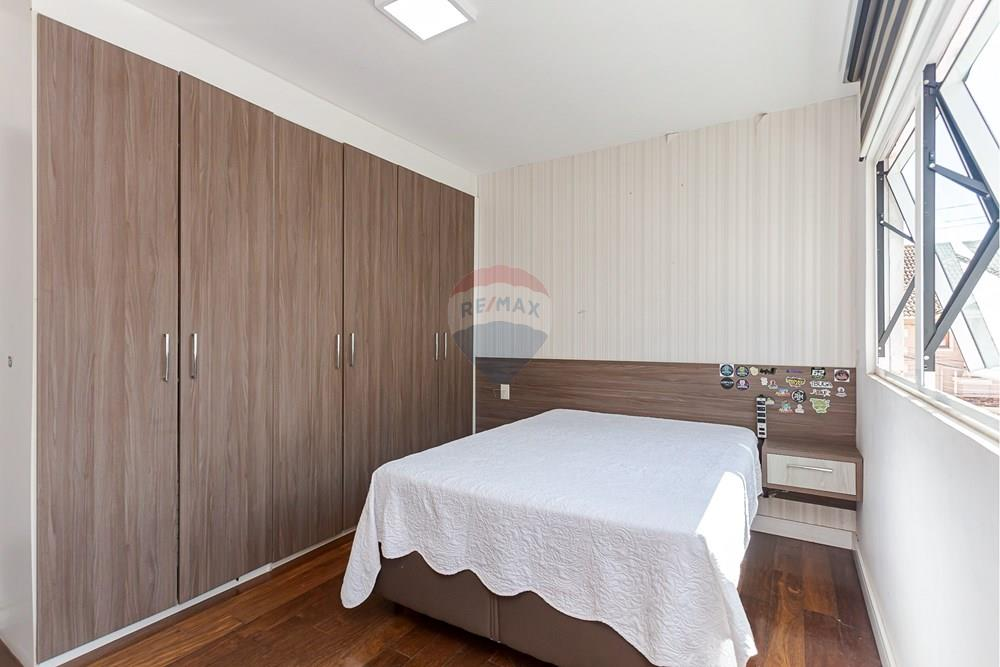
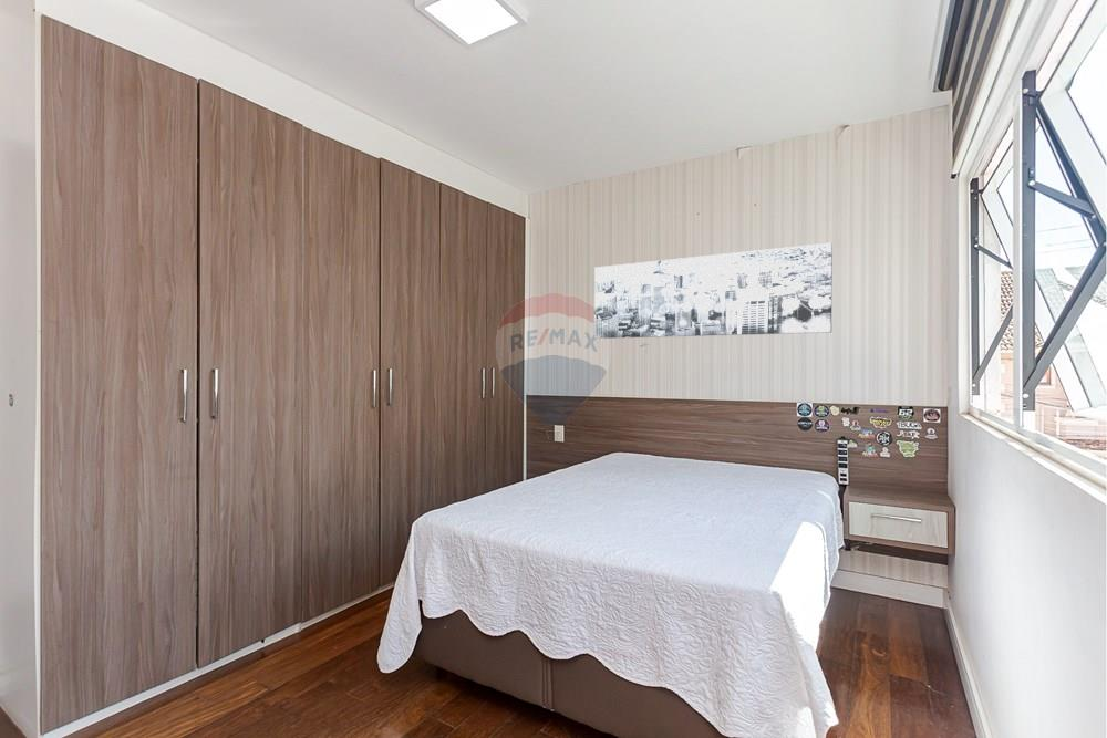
+ wall art [593,241,834,340]
